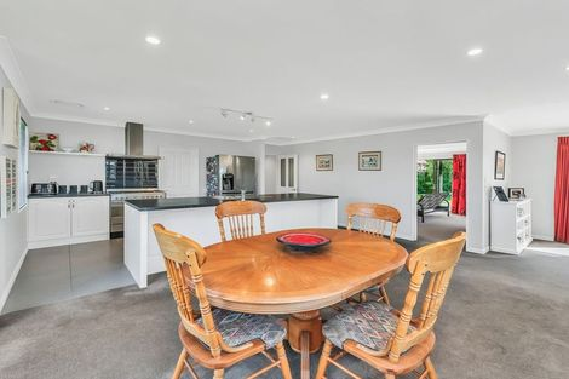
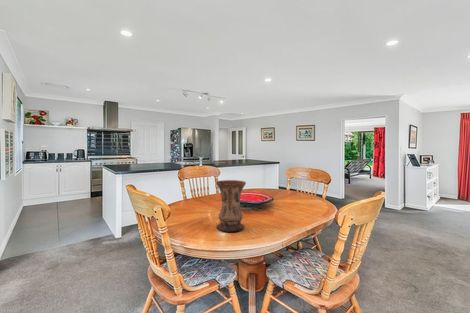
+ vase [215,179,247,233]
